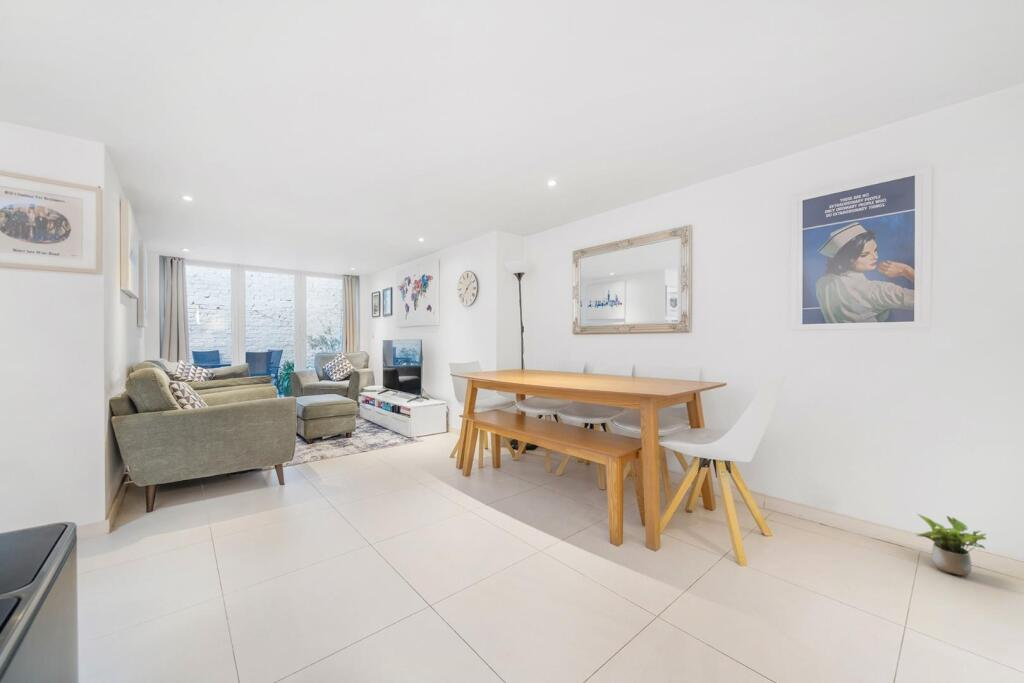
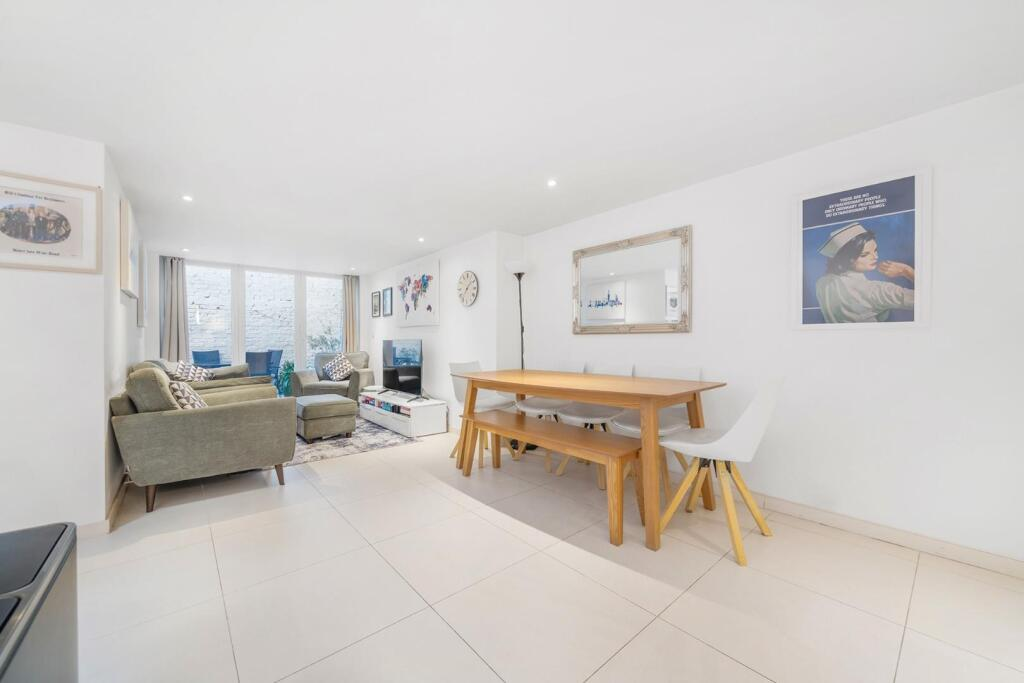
- potted plant [916,513,987,576]
